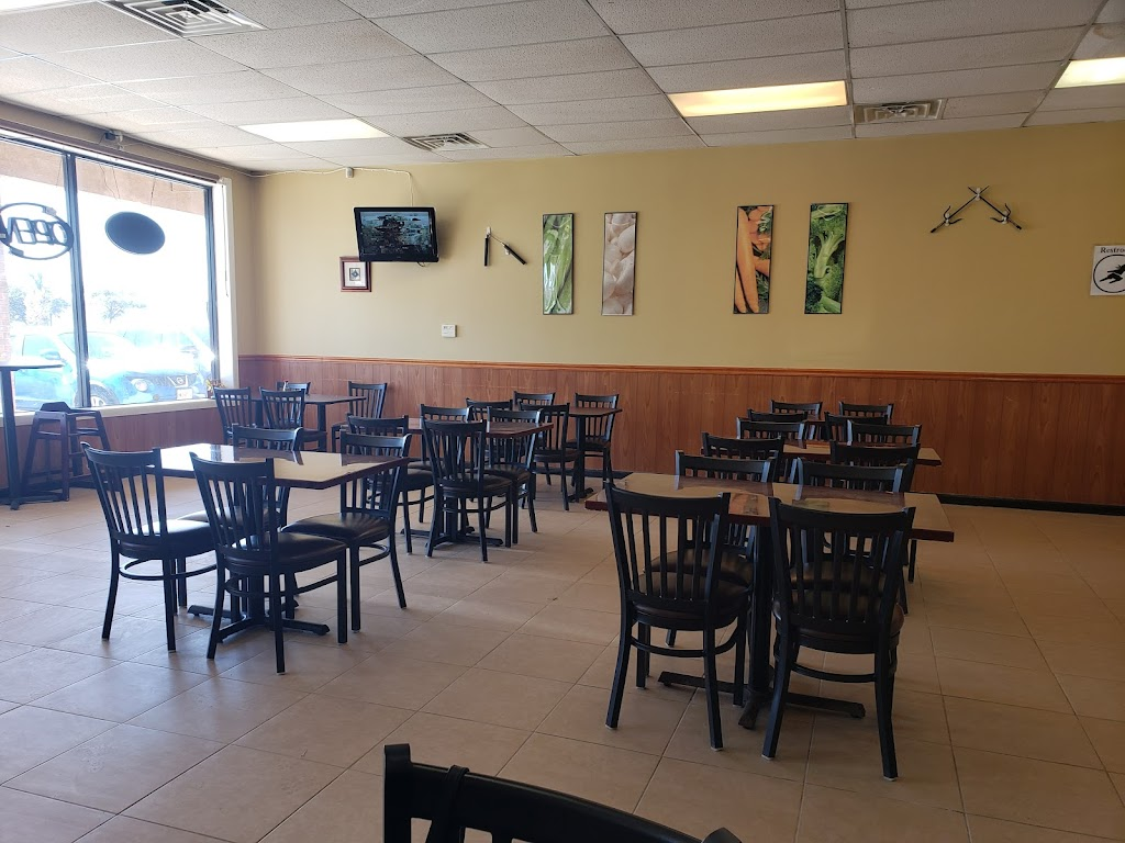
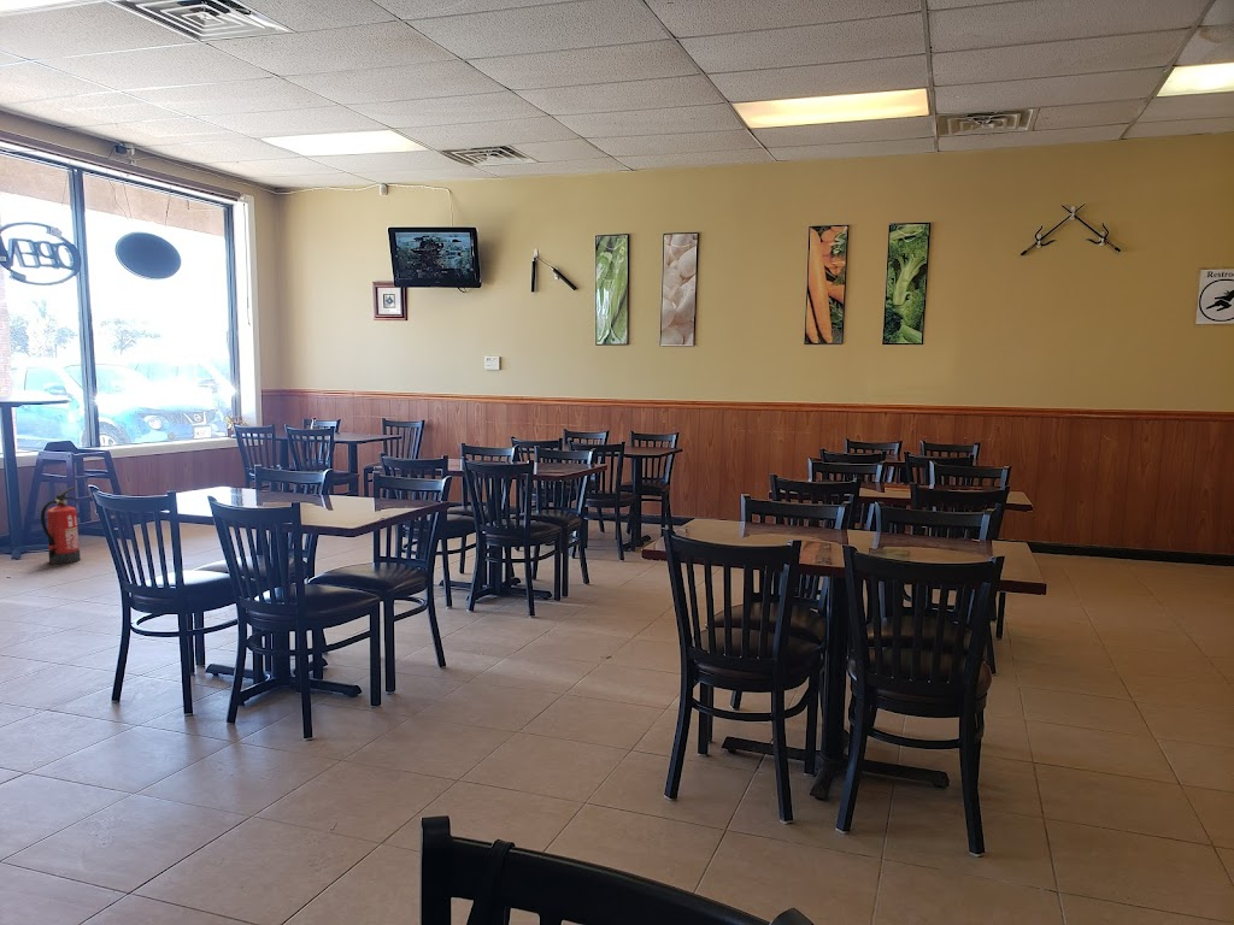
+ fire extinguisher [40,485,82,565]
